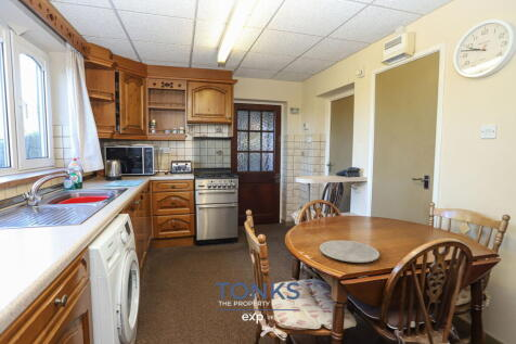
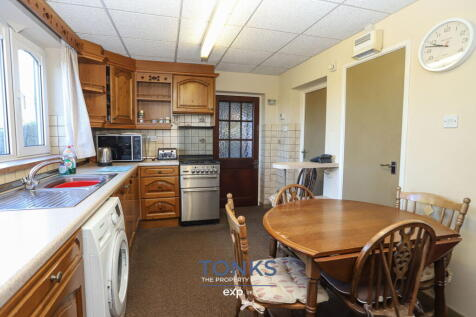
- plate [319,240,380,264]
